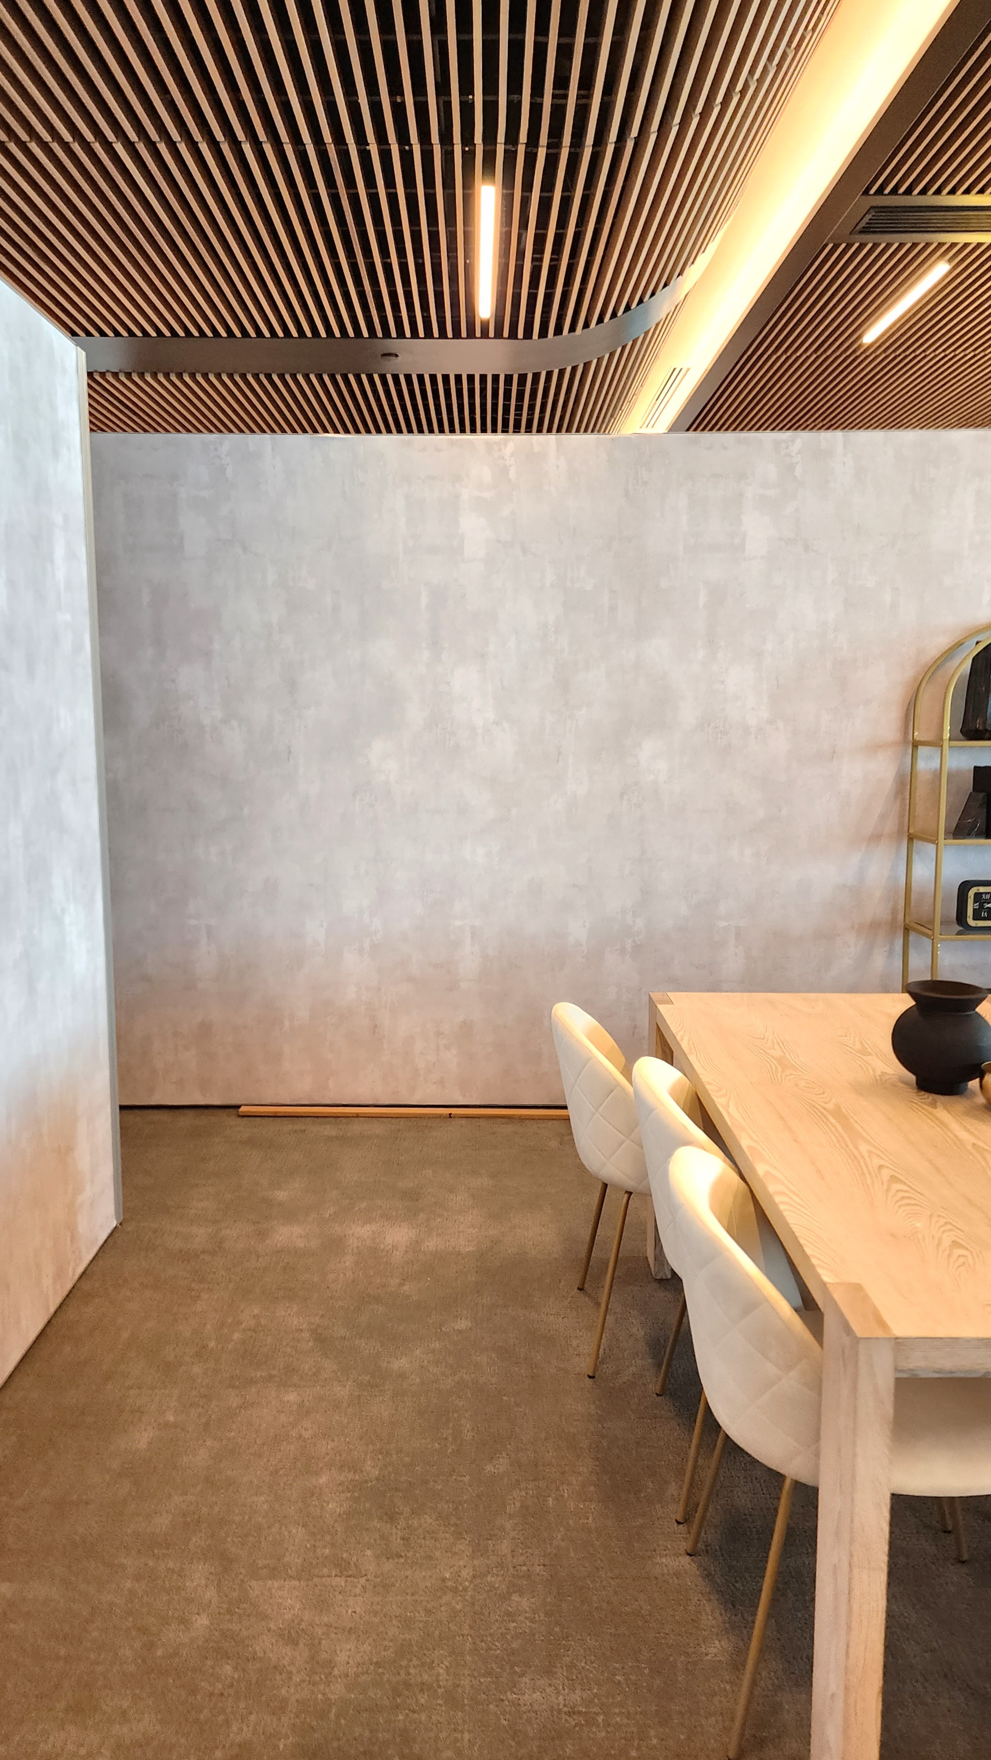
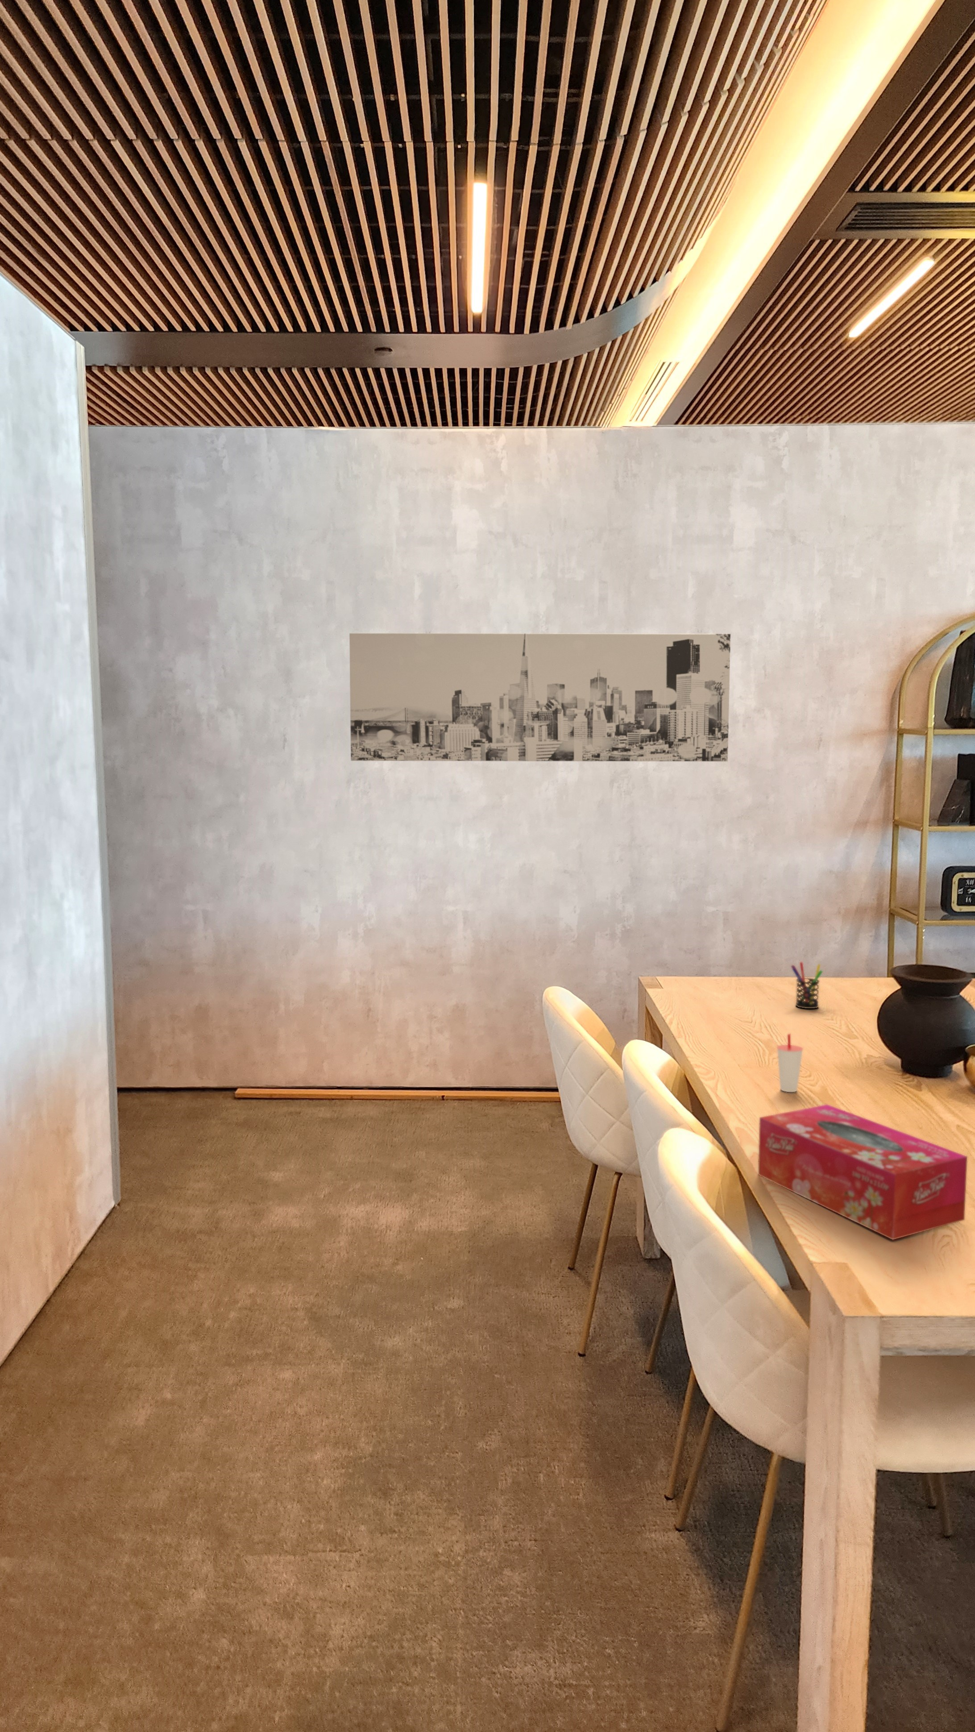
+ tissue box [757,1104,968,1241]
+ cup [776,1033,804,1092]
+ pen holder [791,961,823,1009]
+ wall art [348,633,731,761]
